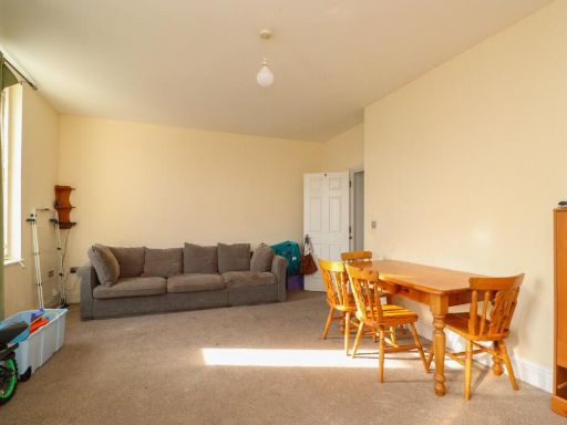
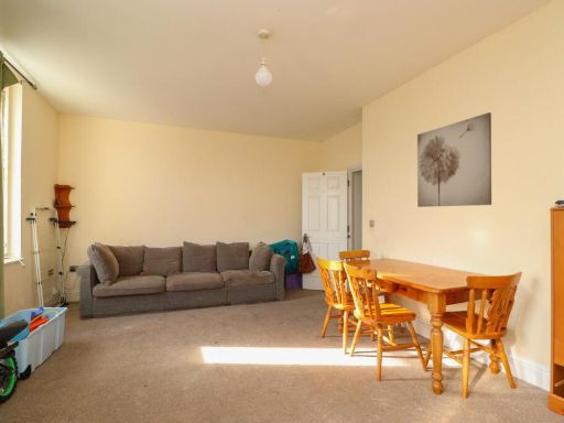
+ wall art [416,111,492,208]
